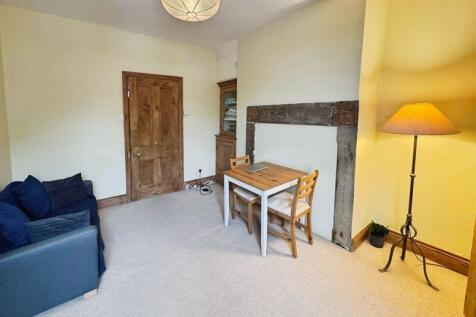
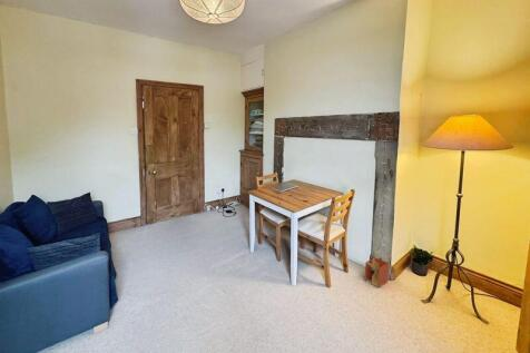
+ architectural model [363,256,391,288]
